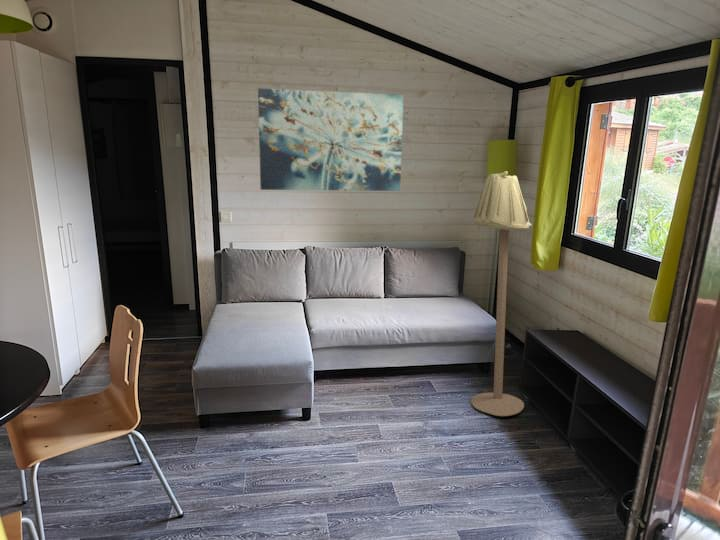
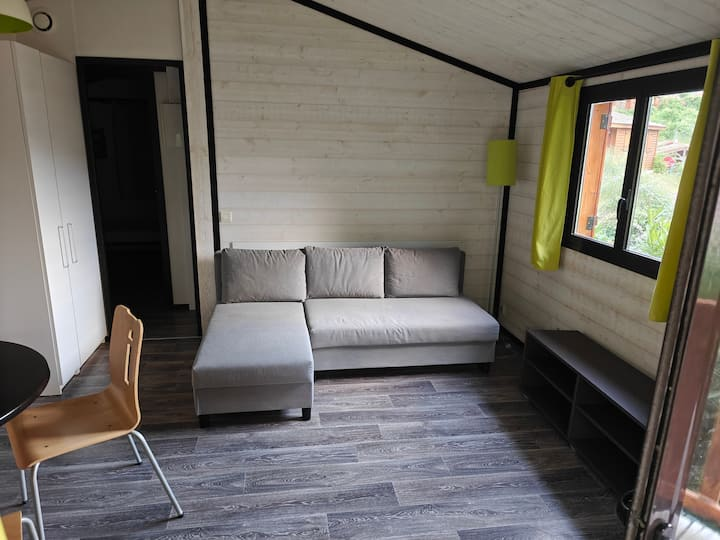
- wall art [257,87,405,192]
- floor lamp [470,170,533,417]
